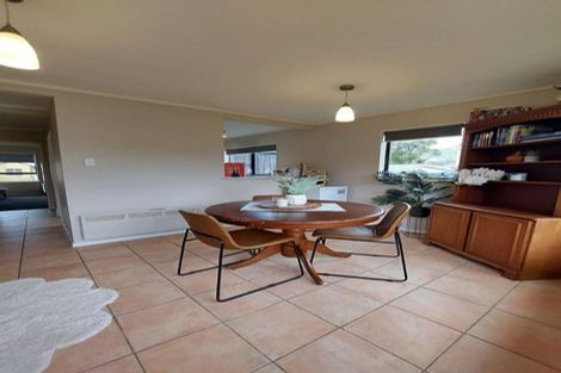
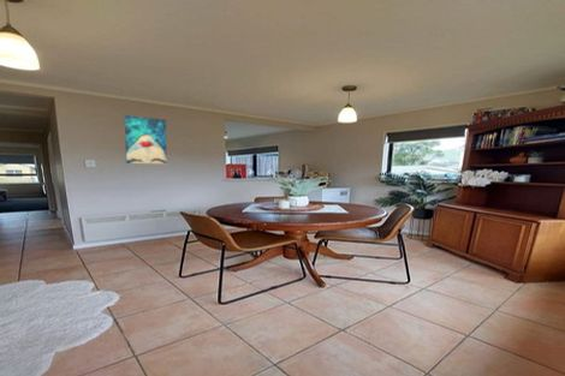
+ wall art [124,114,168,165]
